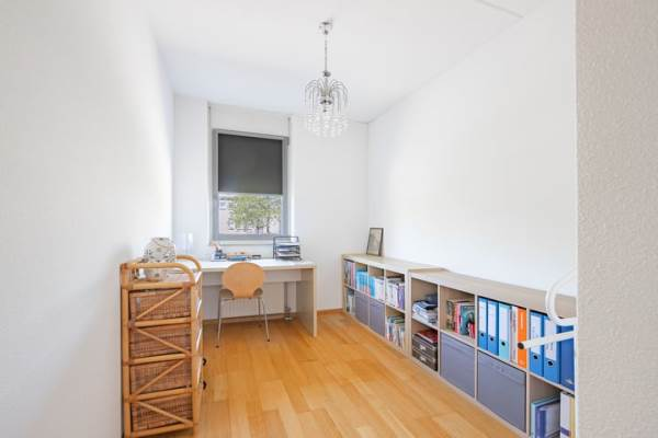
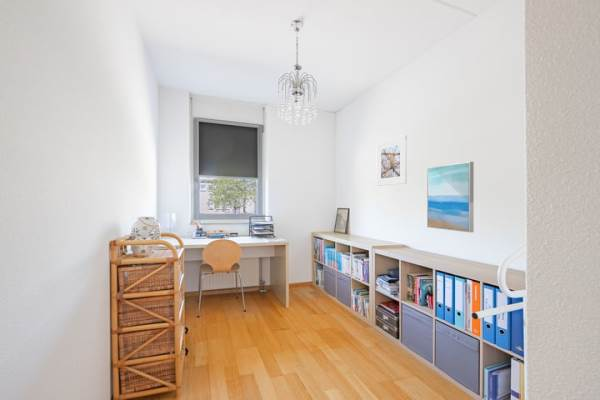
+ wall art [426,161,475,233]
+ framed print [376,134,408,187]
